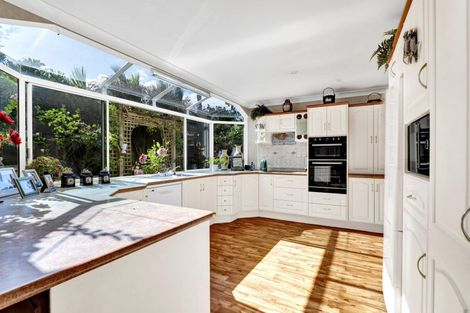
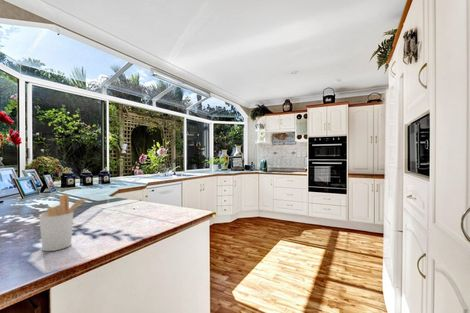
+ utensil holder [38,193,90,252]
